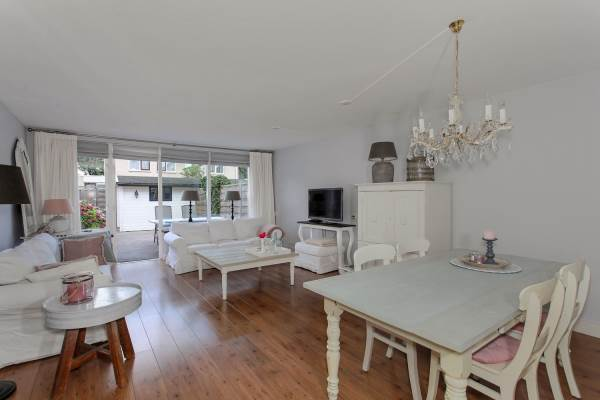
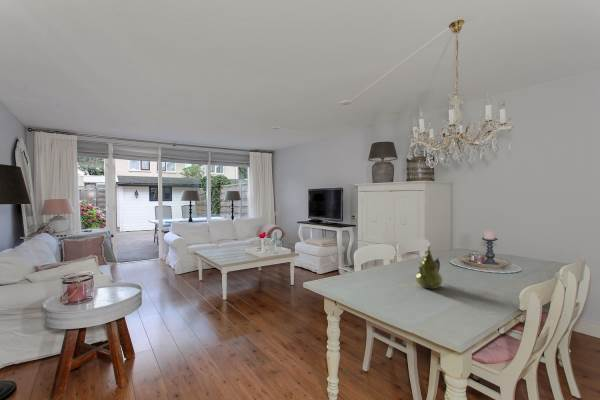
+ teapot [415,246,444,290]
